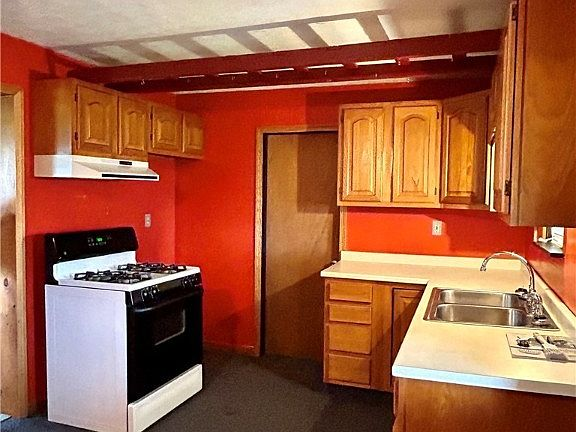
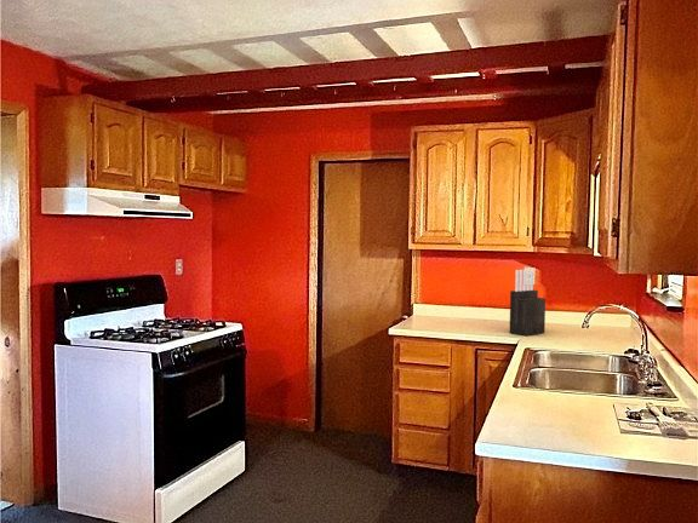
+ knife block [509,268,547,337]
